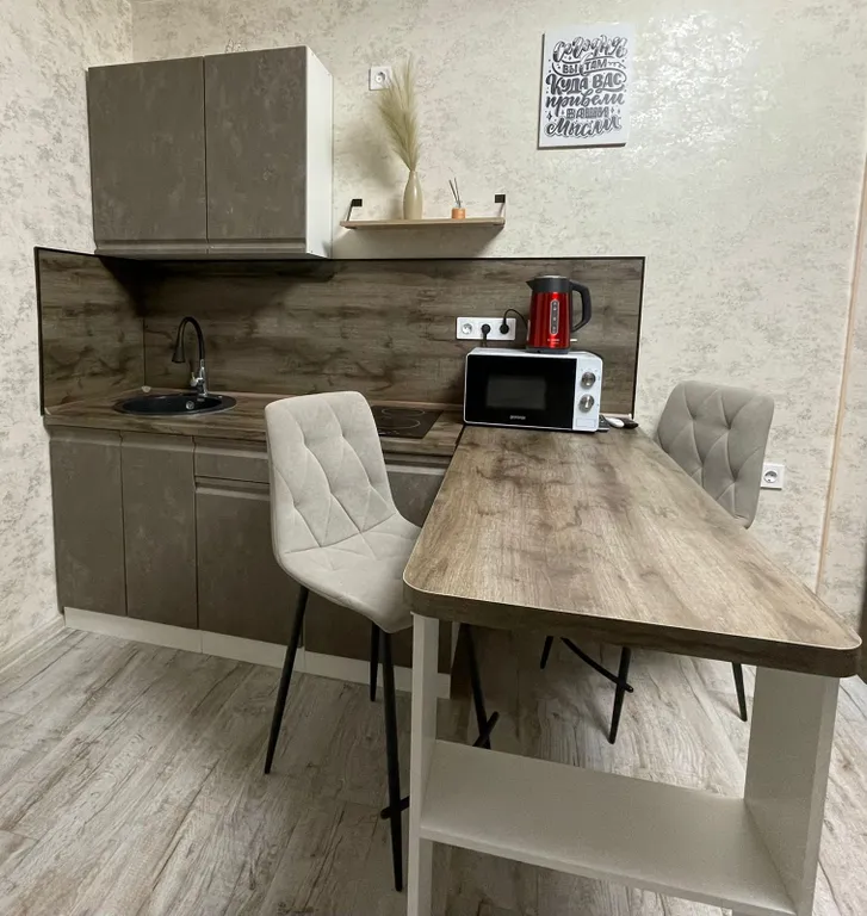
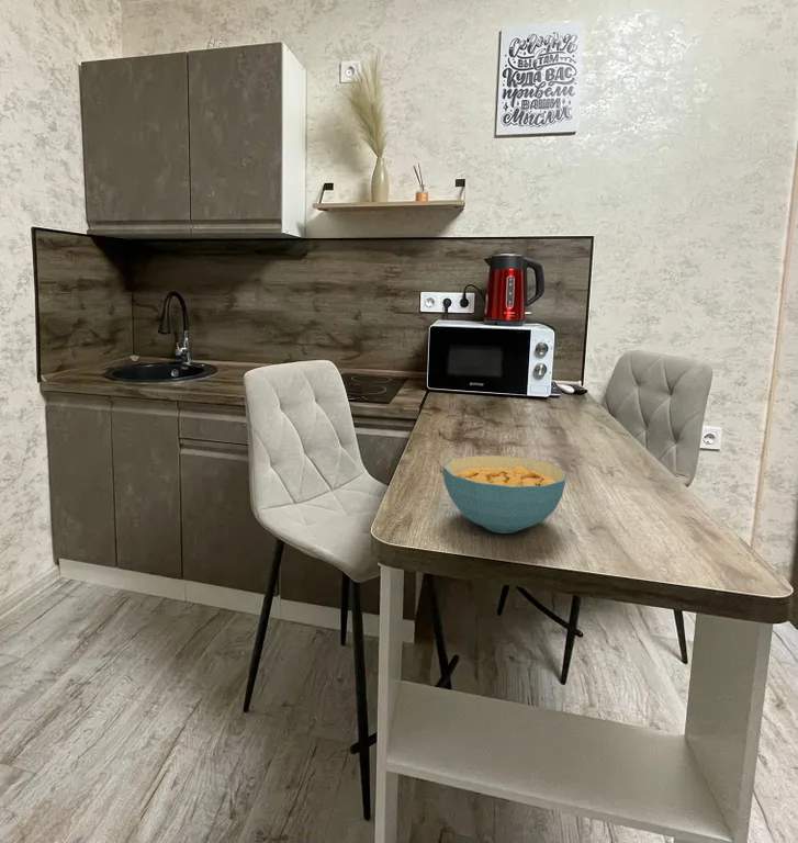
+ cereal bowl [441,454,569,535]
